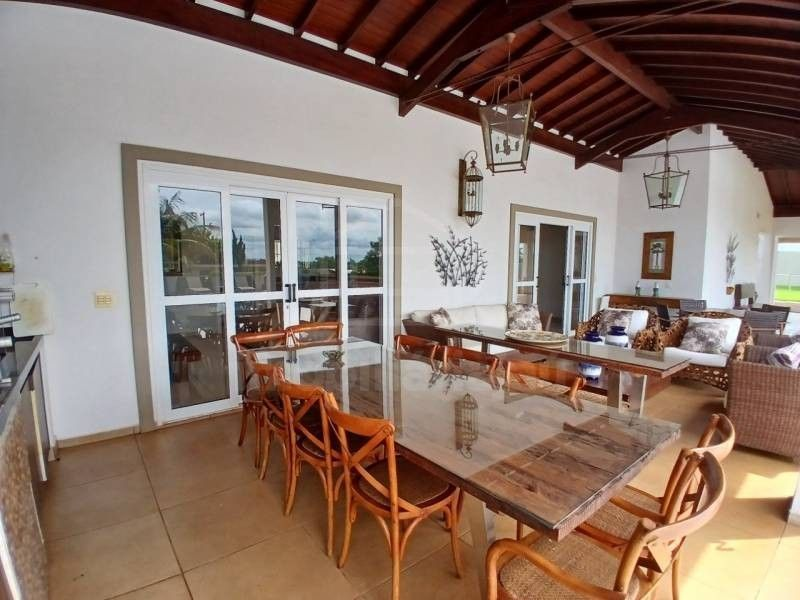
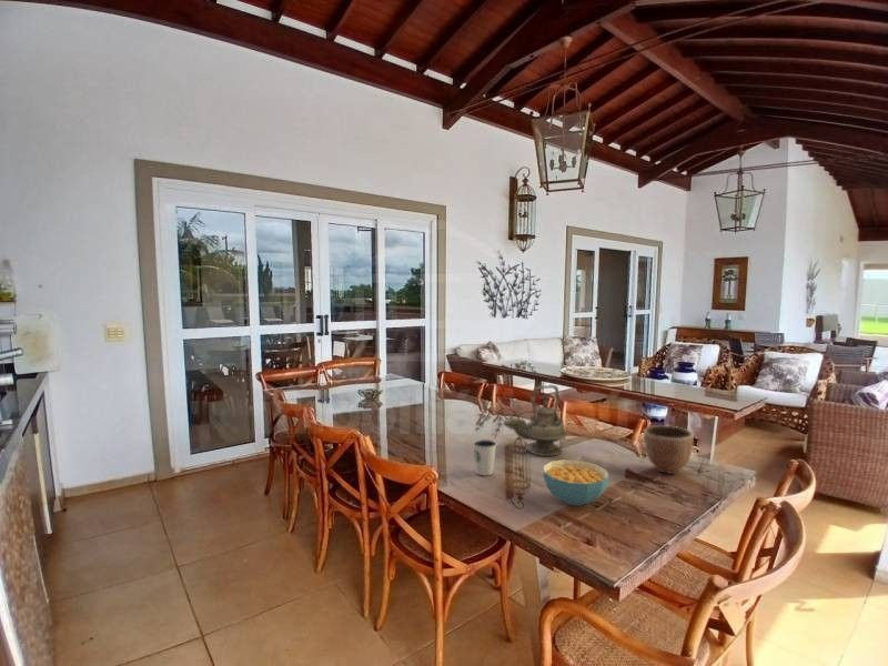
+ teapot [502,383,568,457]
+ decorative bowl [643,424,695,475]
+ cereal bowl [542,458,610,507]
+ dixie cup [472,438,497,476]
